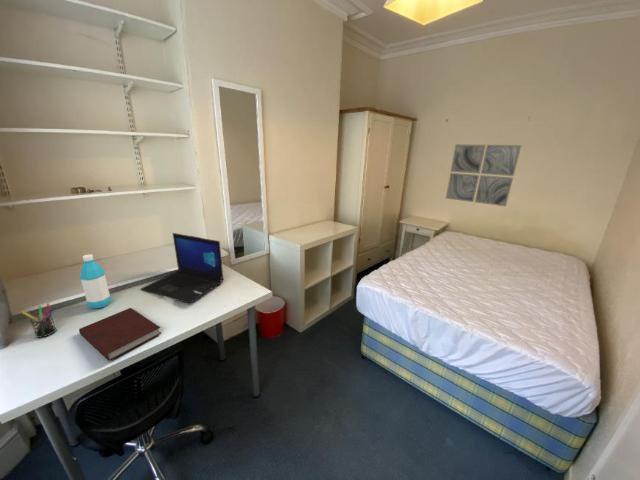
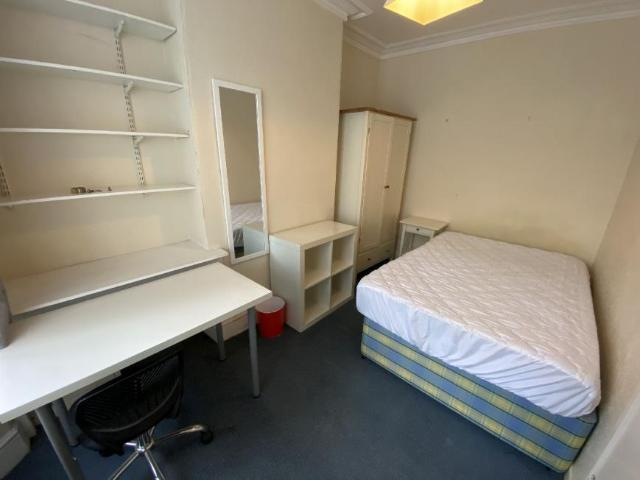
- notebook [78,307,162,362]
- wall art [445,143,523,207]
- laptop [140,232,225,304]
- water bottle [79,253,112,309]
- pen holder [21,302,57,339]
